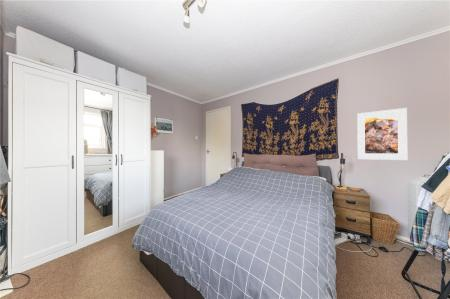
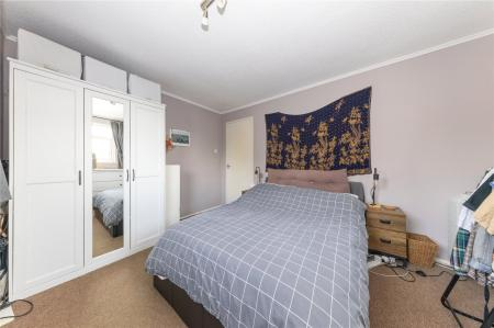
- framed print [356,107,408,161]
